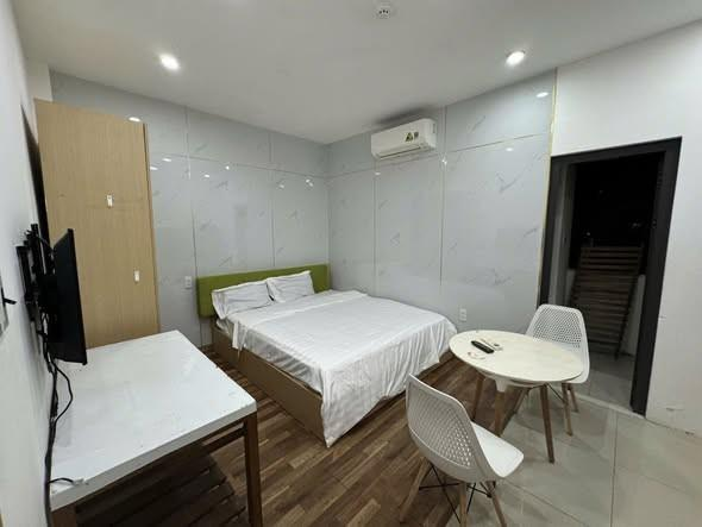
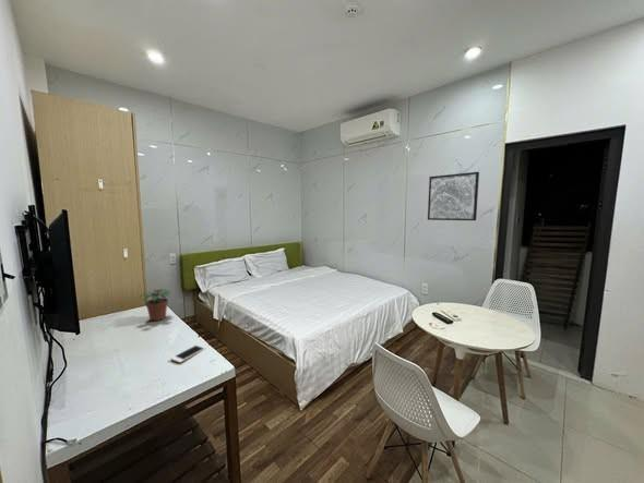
+ cell phone [169,343,207,363]
+ potted plant [138,288,172,322]
+ wall art [427,171,480,221]
